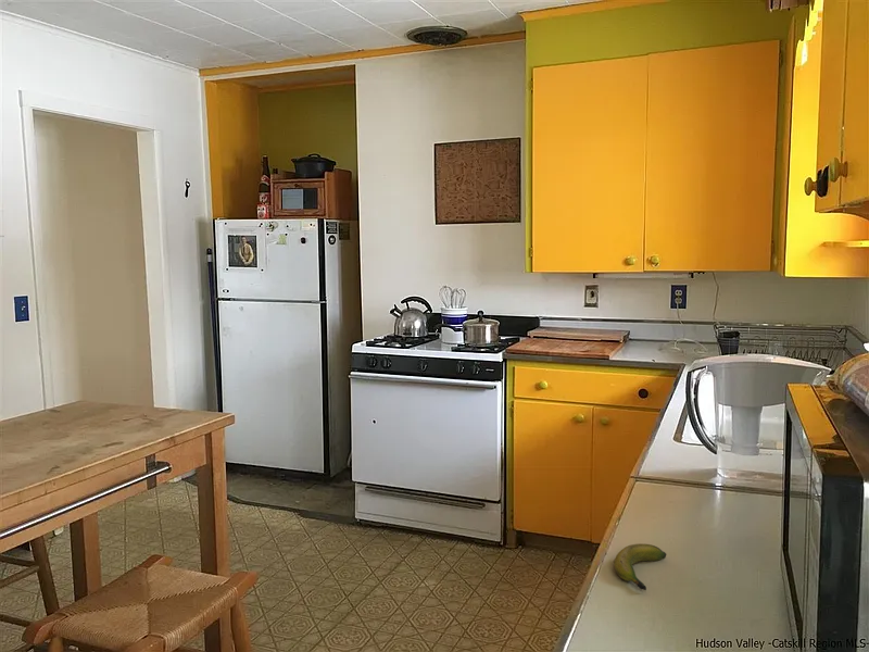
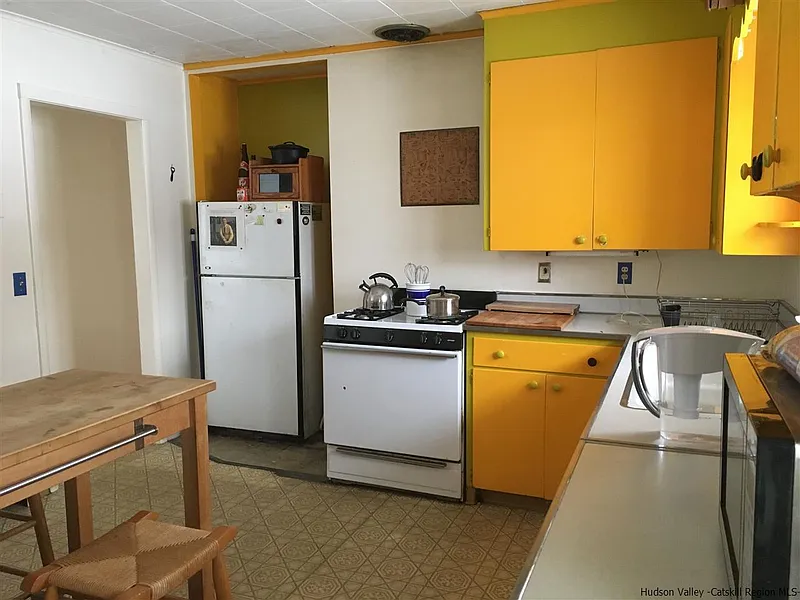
- banana [613,542,667,591]
